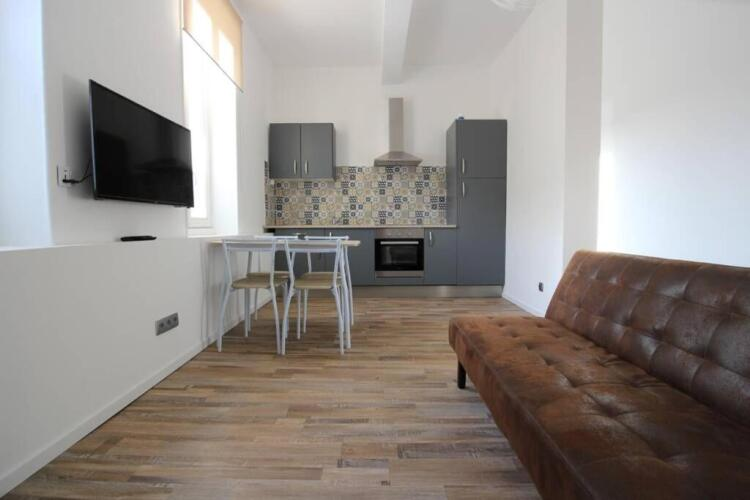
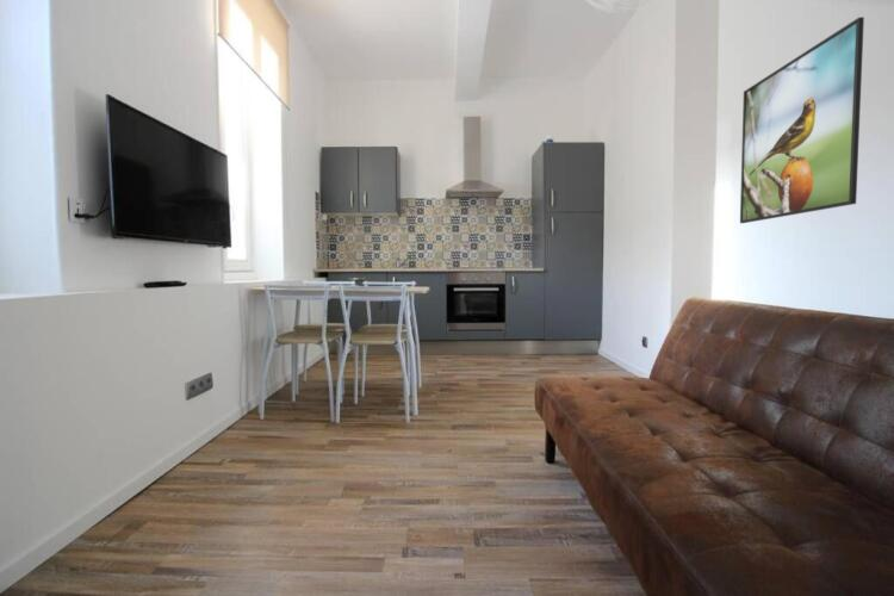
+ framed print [739,15,865,224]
